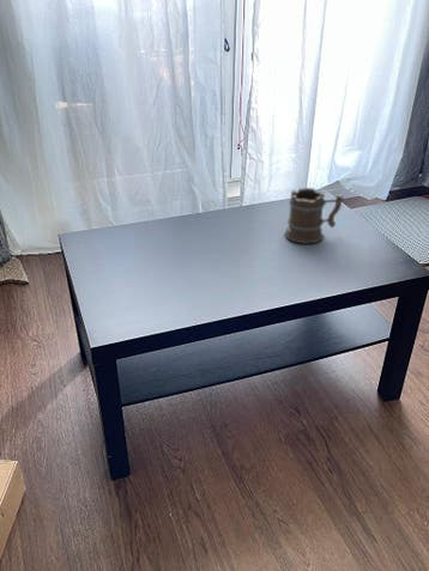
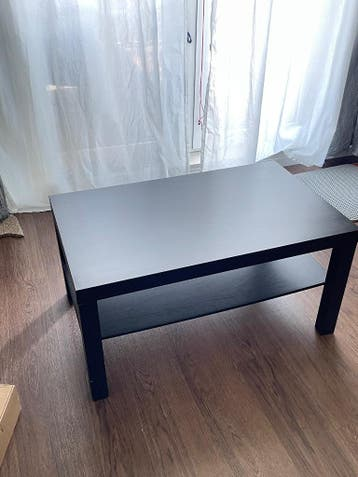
- mug [283,187,344,245]
